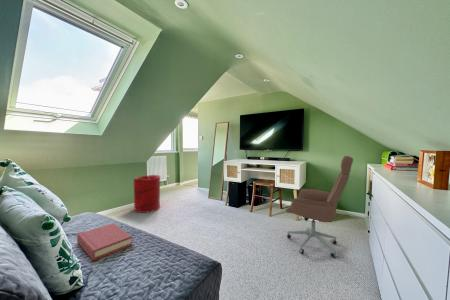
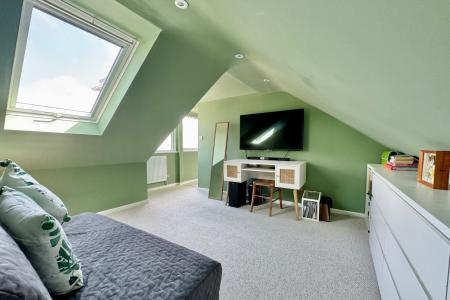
- laundry hamper [133,174,161,214]
- office chair [285,155,354,259]
- hardback book [76,222,133,261]
